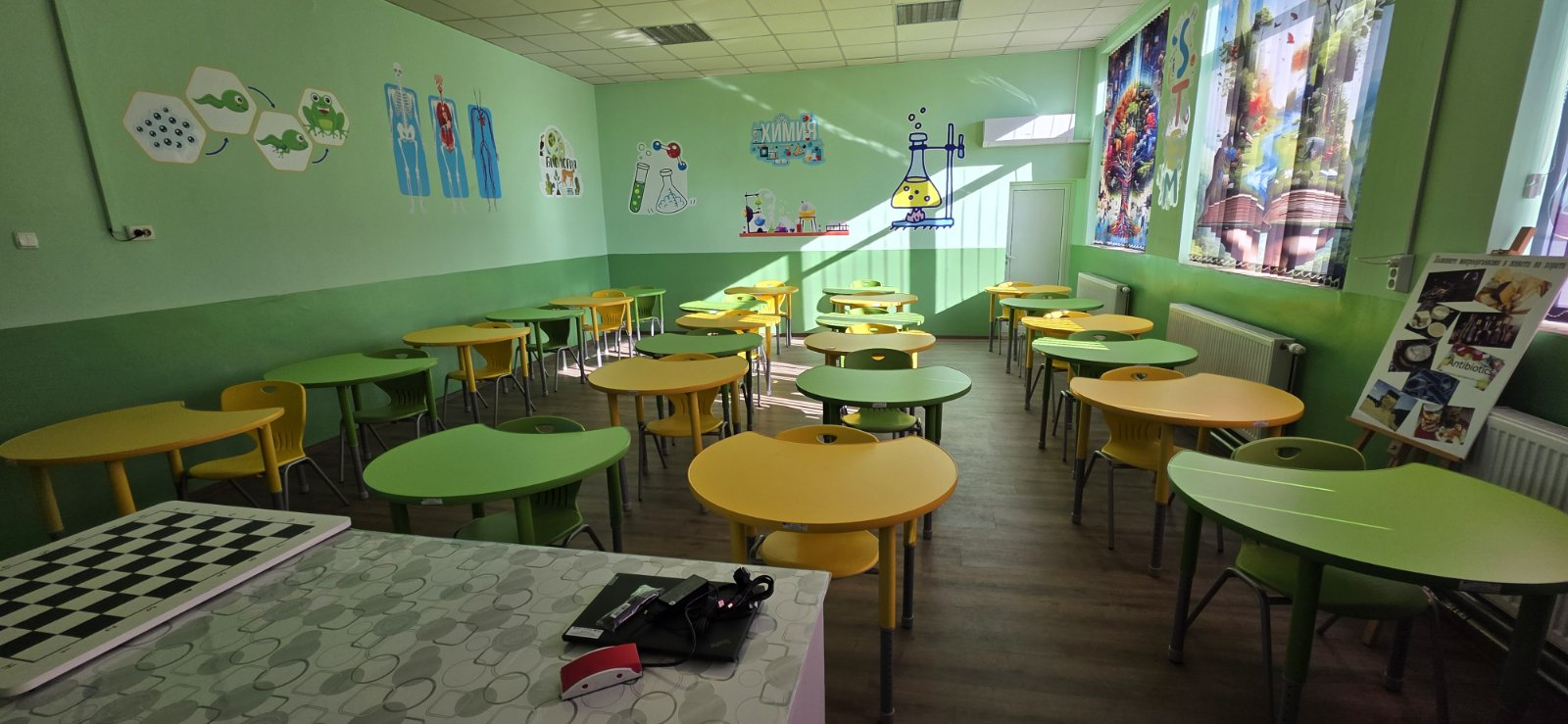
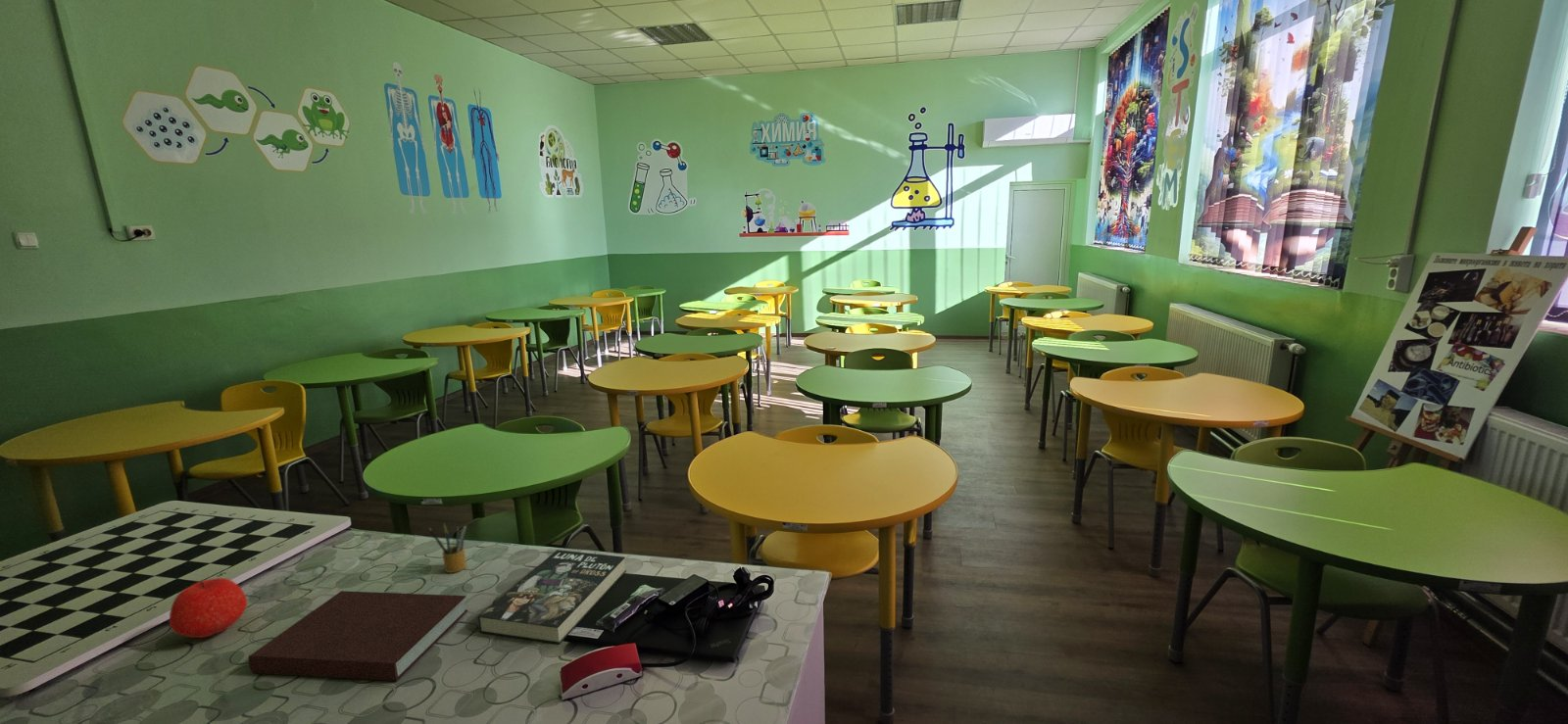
+ notebook [248,590,469,682]
+ pencil box [427,523,467,574]
+ apple [169,577,248,639]
+ book [477,549,627,645]
